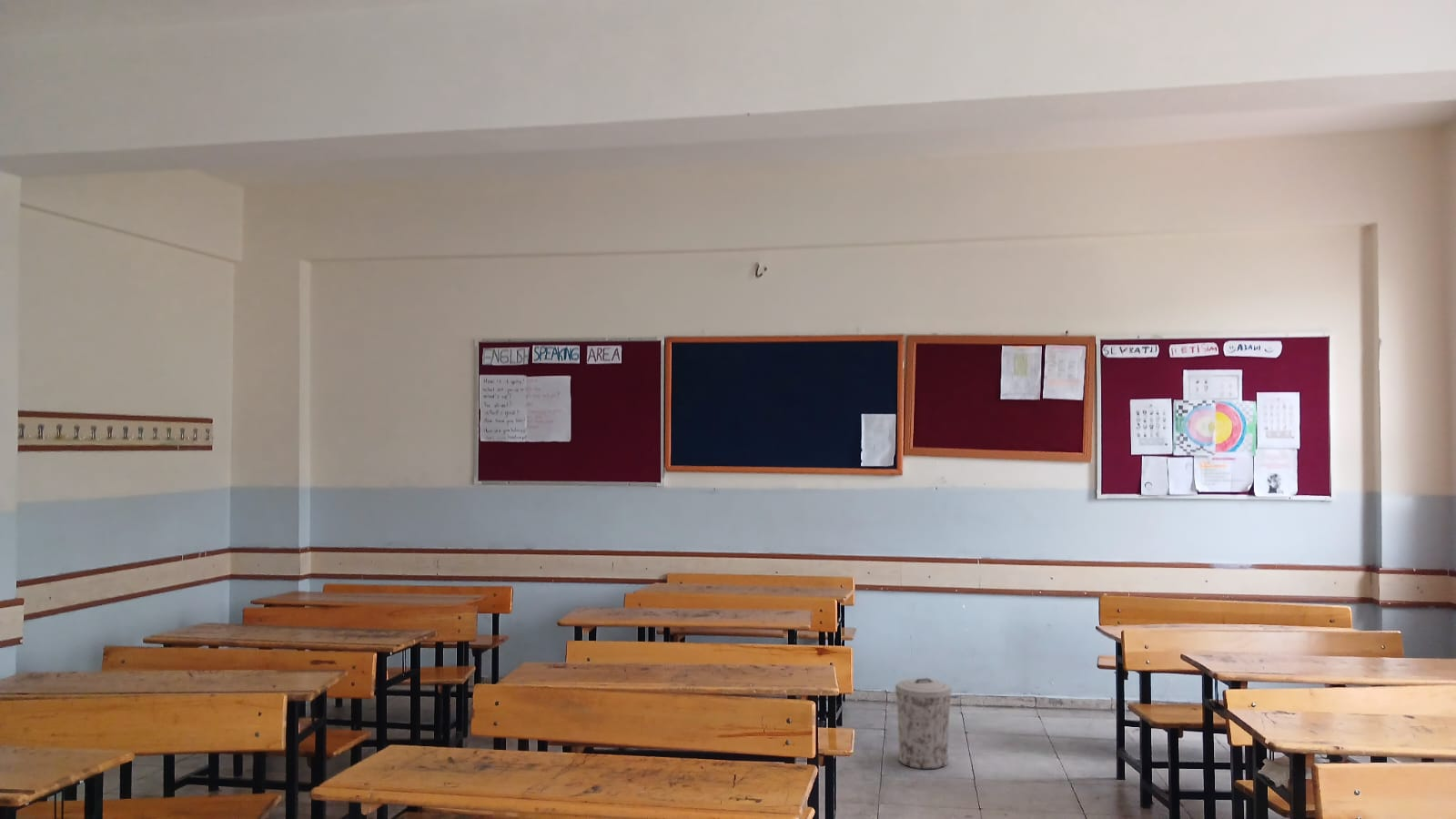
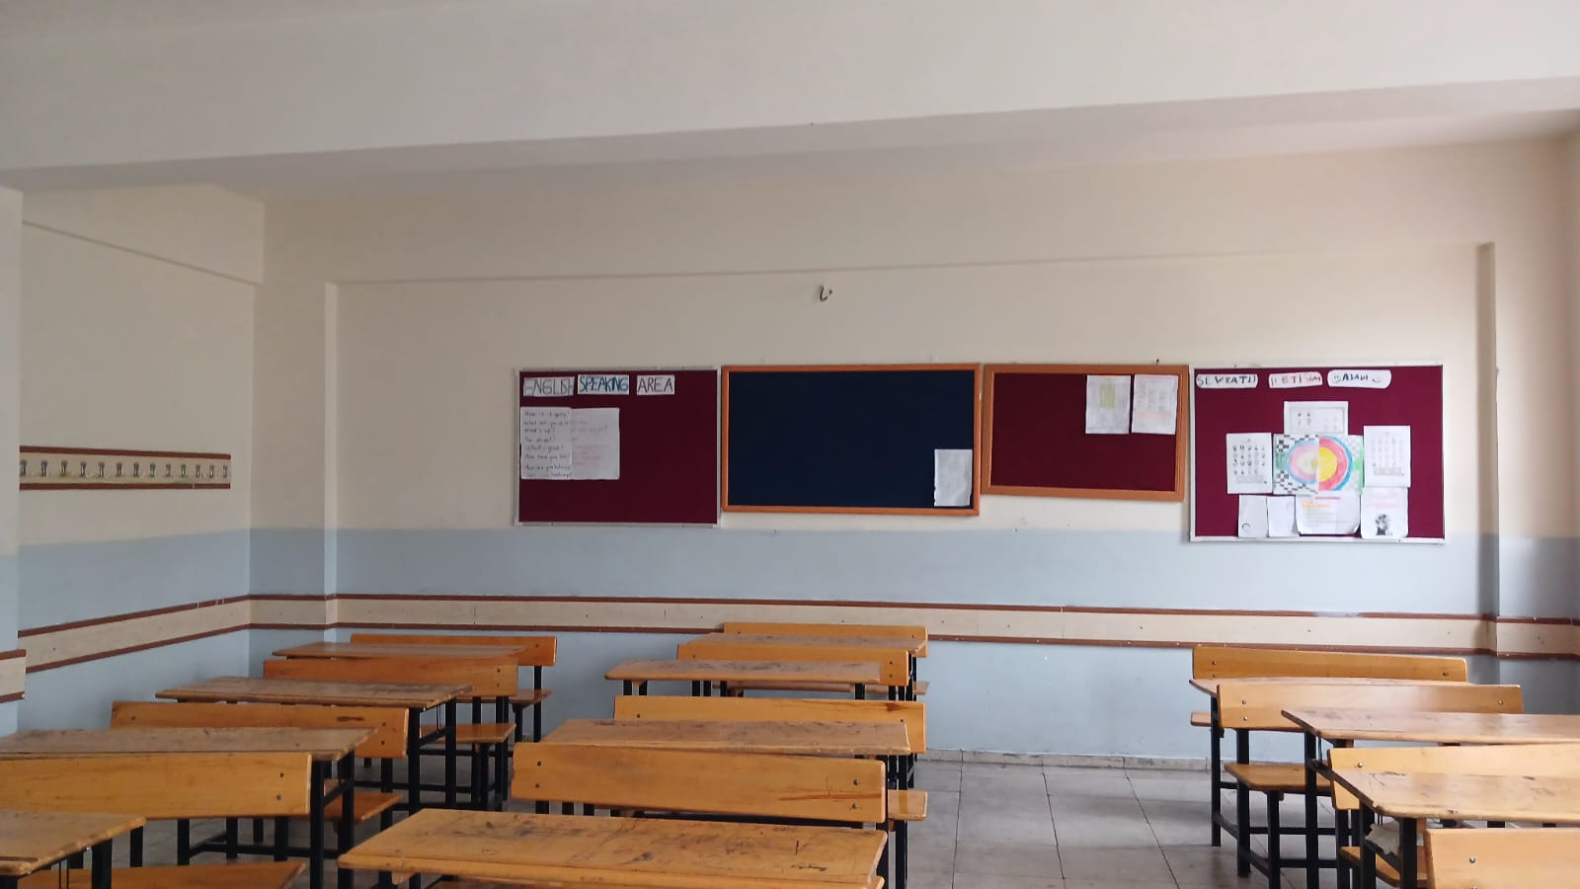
- trash can [895,677,953,770]
